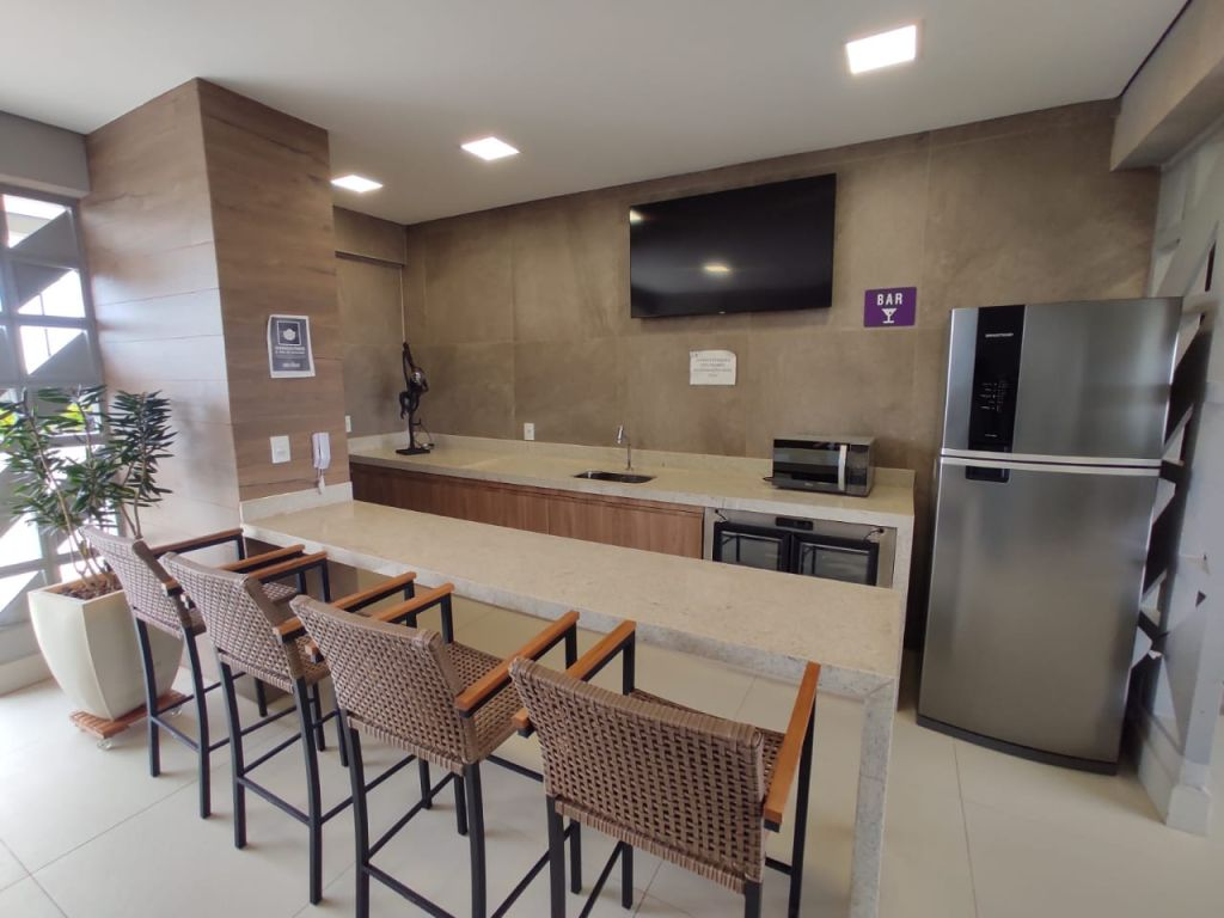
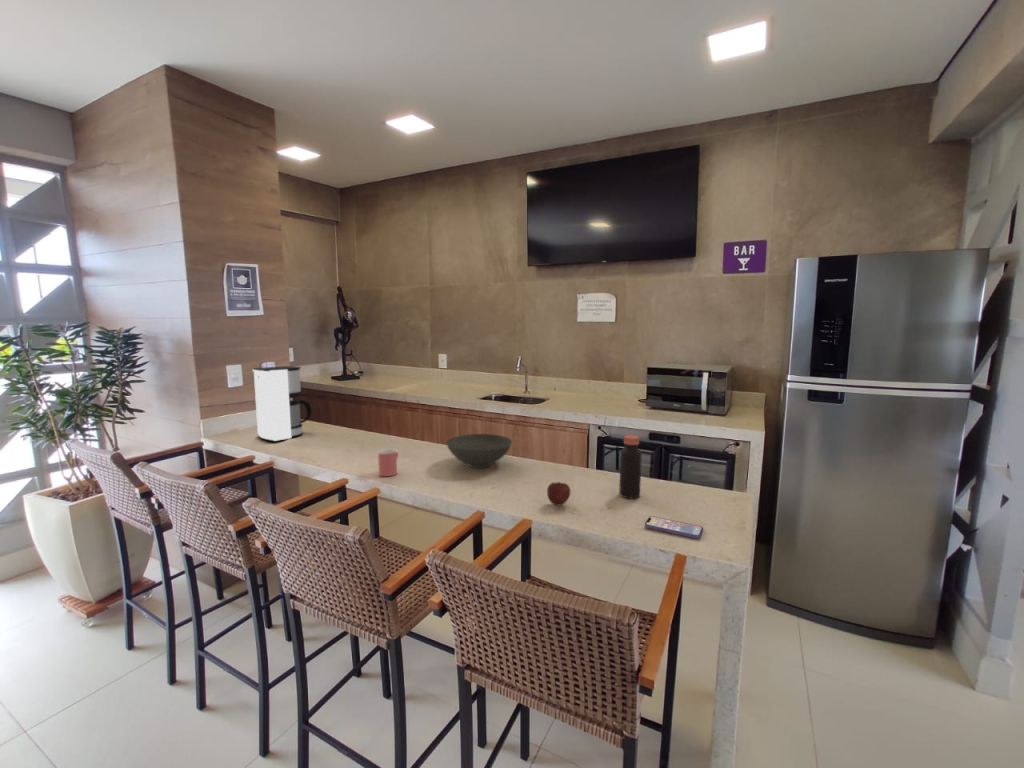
+ bowl [445,433,513,469]
+ cup [377,448,399,477]
+ bottle [618,434,643,499]
+ coffee maker [252,365,312,442]
+ smartphone [644,515,704,539]
+ fruit [546,481,572,507]
